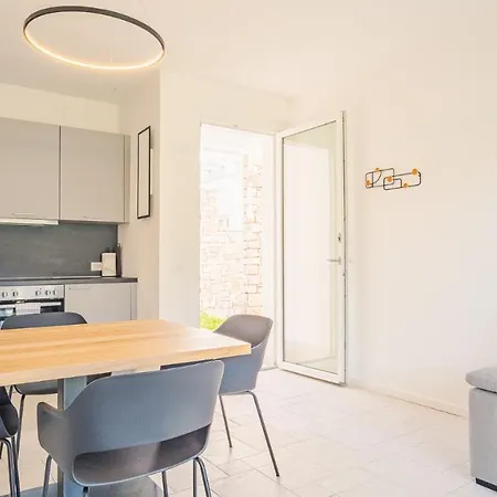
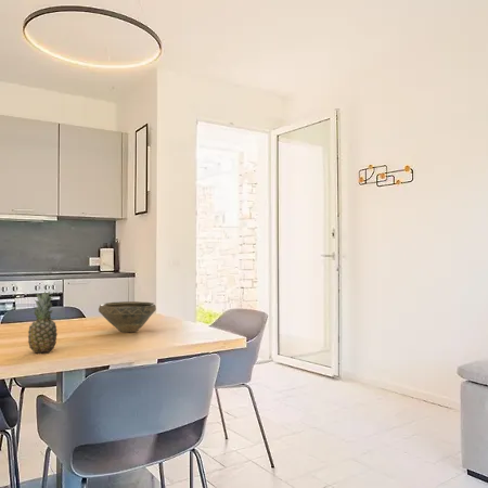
+ fruit [27,290,59,355]
+ bowl [98,300,157,333]
